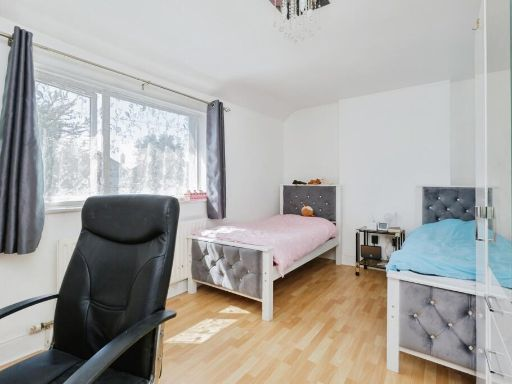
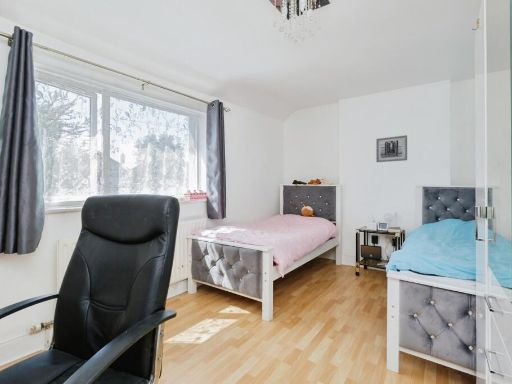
+ wall art [375,134,408,163]
